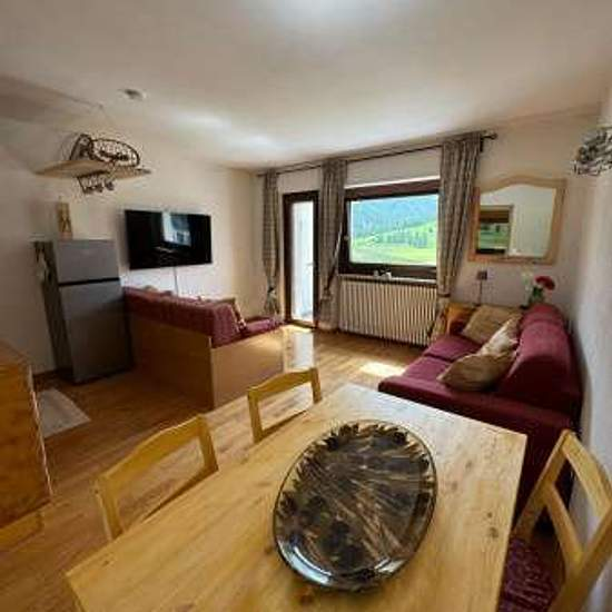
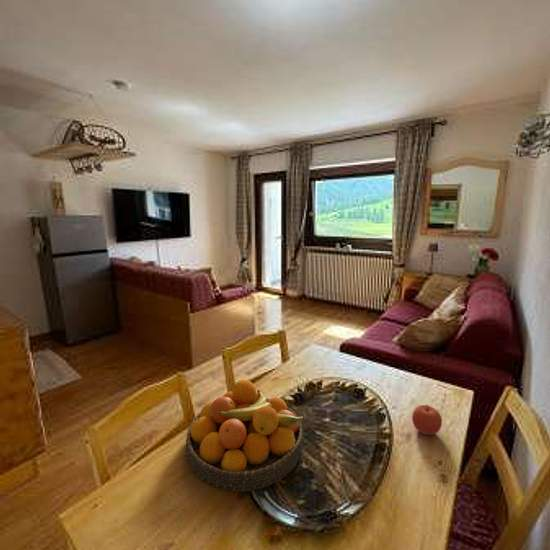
+ apple [411,404,443,436]
+ fruit bowl [185,379,307,492]
